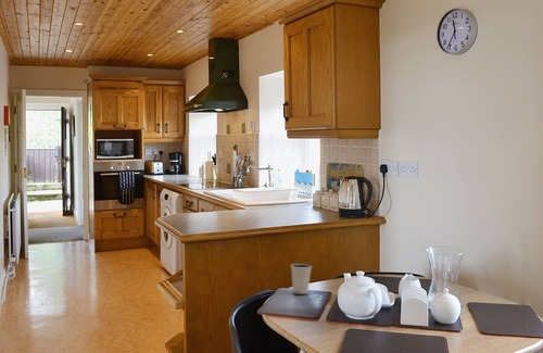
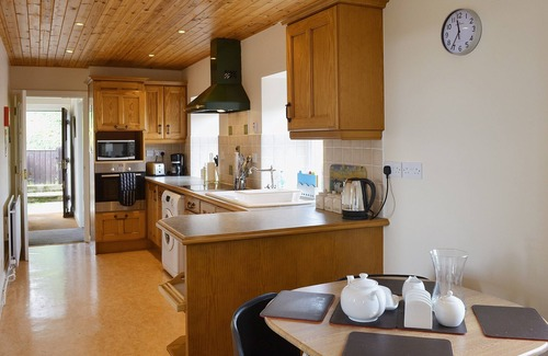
- dixie cup [290,263,313,295]
